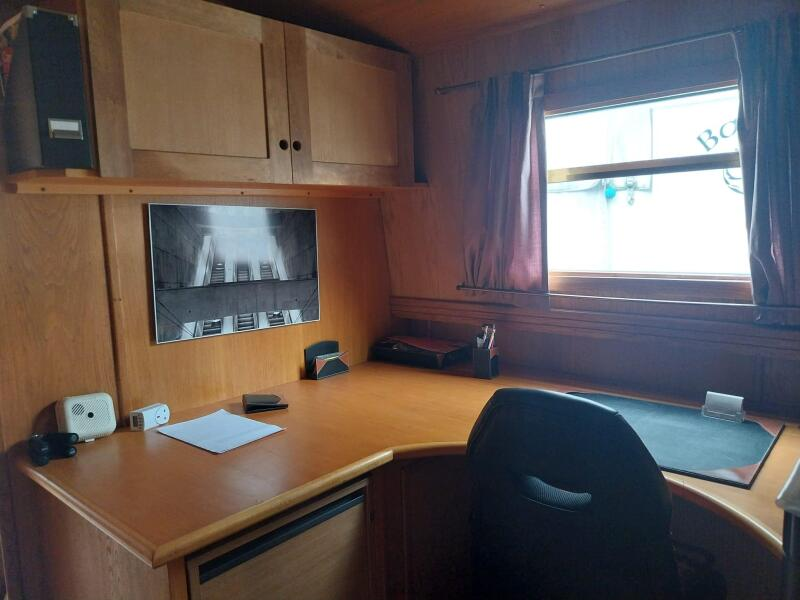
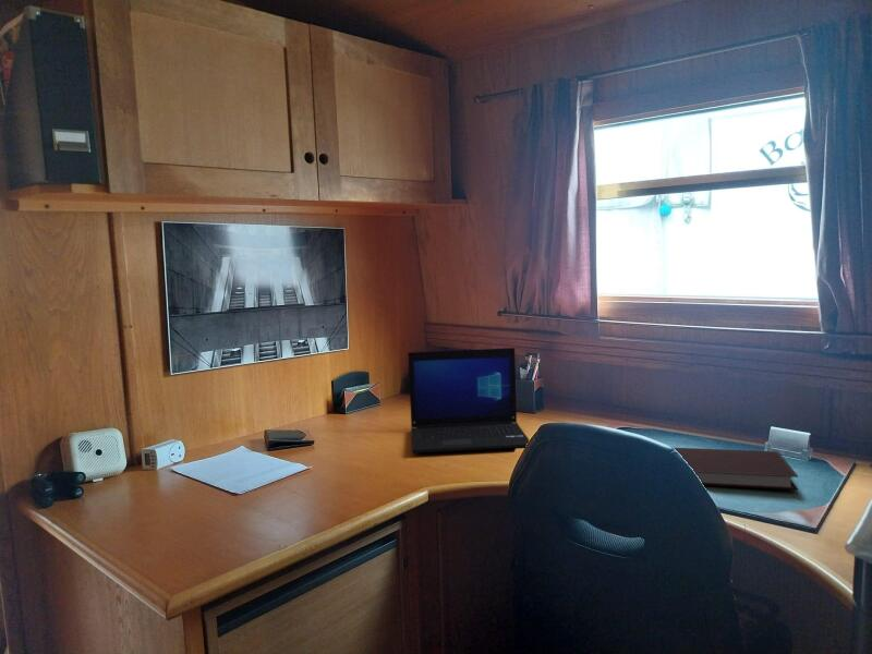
+ laptop [408,347,530,455]
+ notebook [674,447,799,491]
